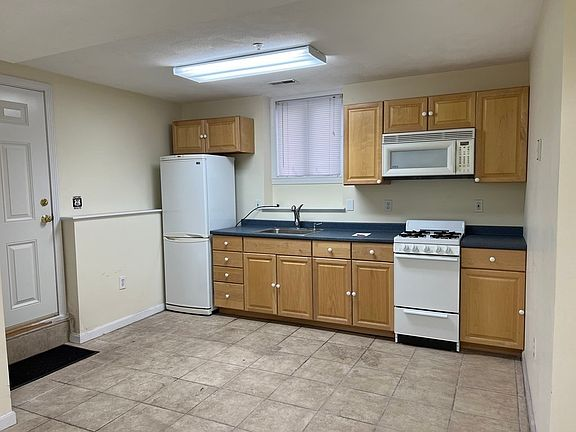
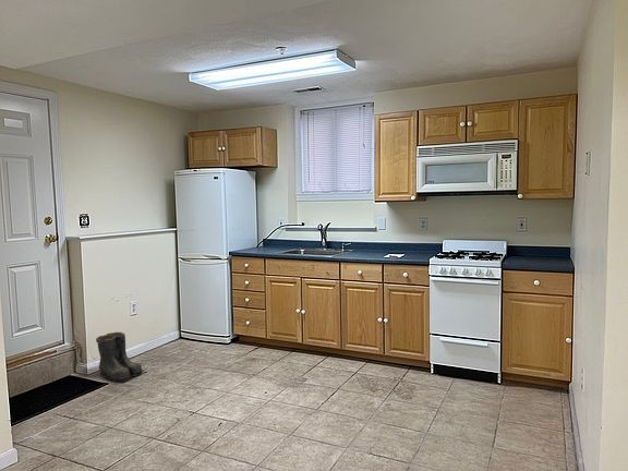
+ boots [95,331,146,383]
